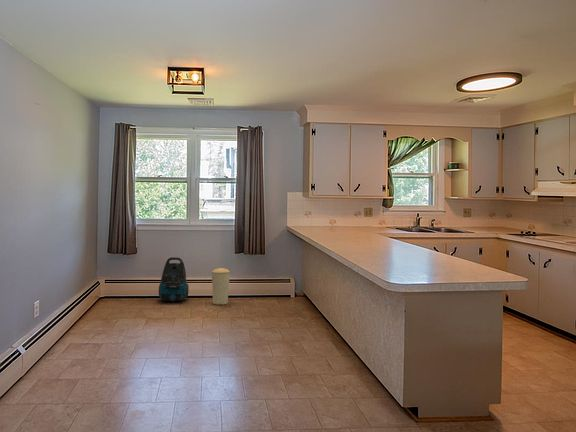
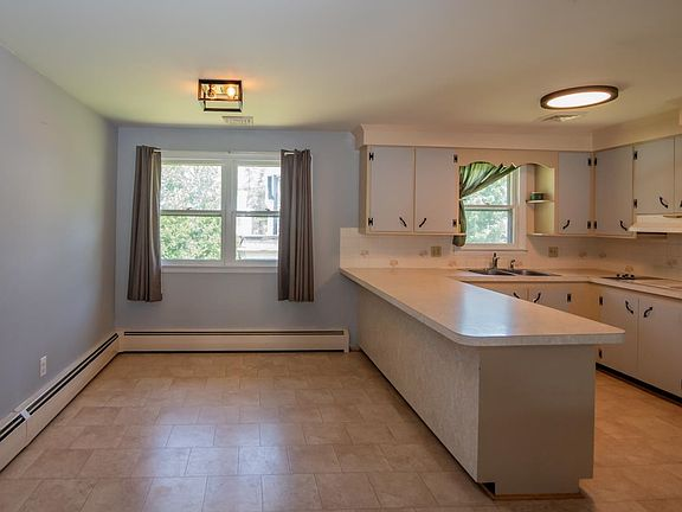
- vacuum cleaner [158,256,190,303]
- trash can [210,267,231,306]
